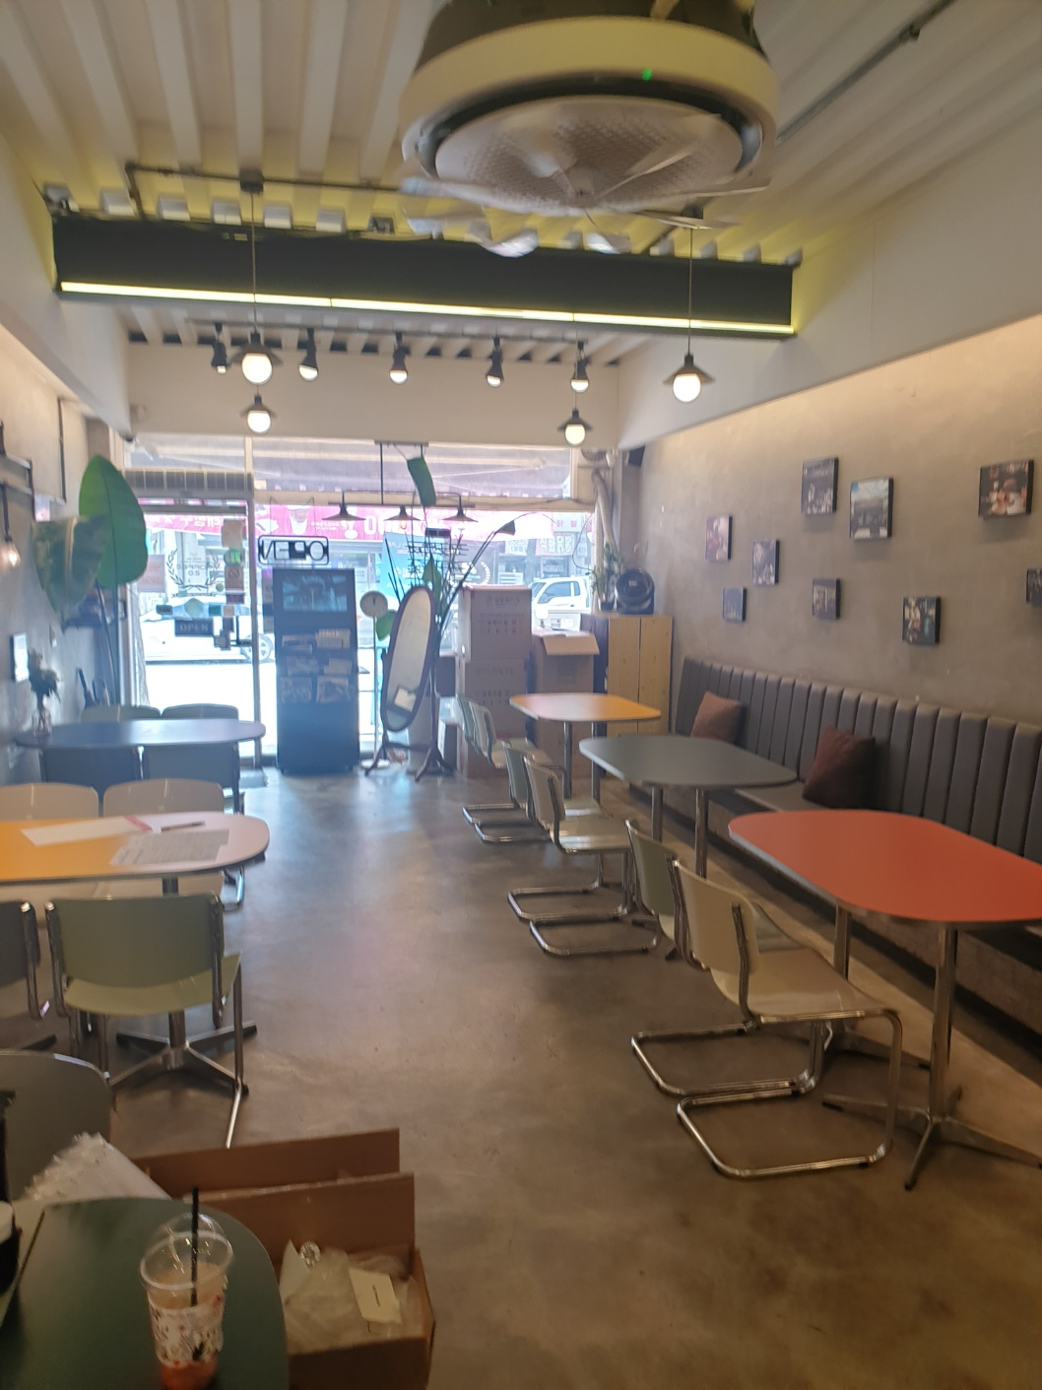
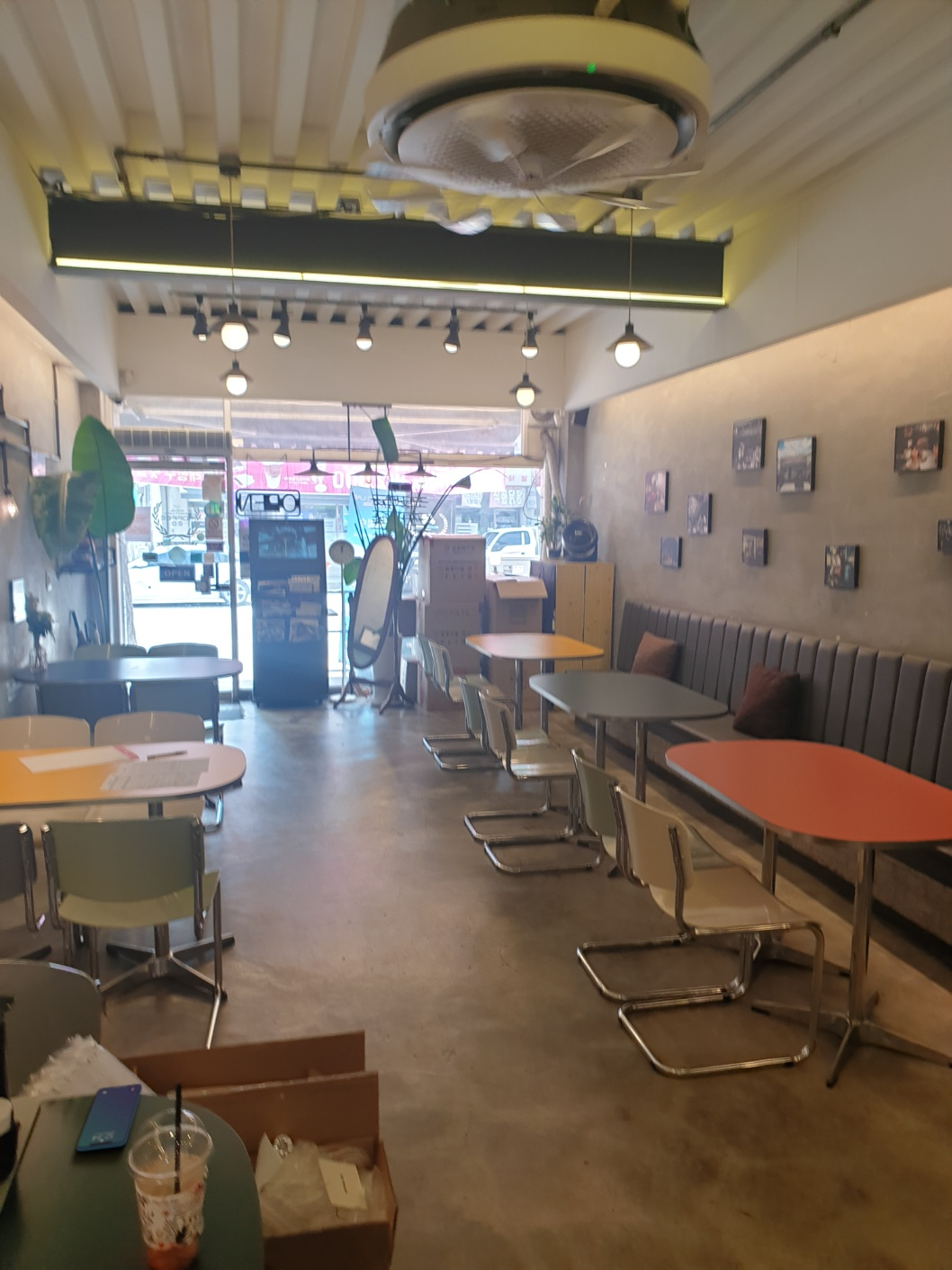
+ smartphone [76,1083,143,1152]
